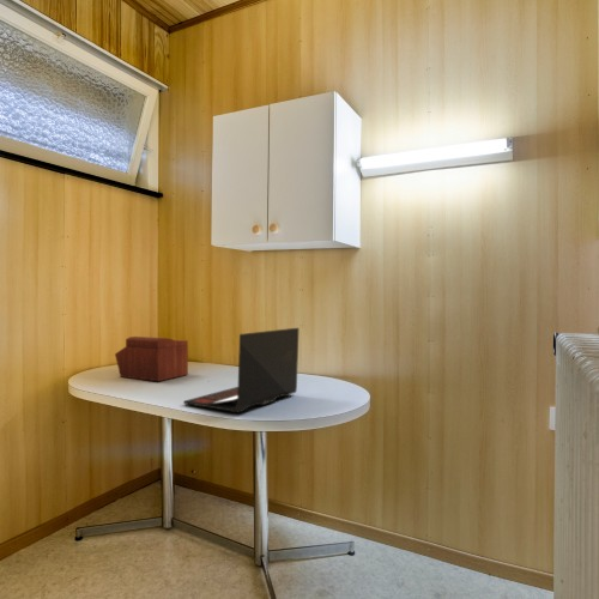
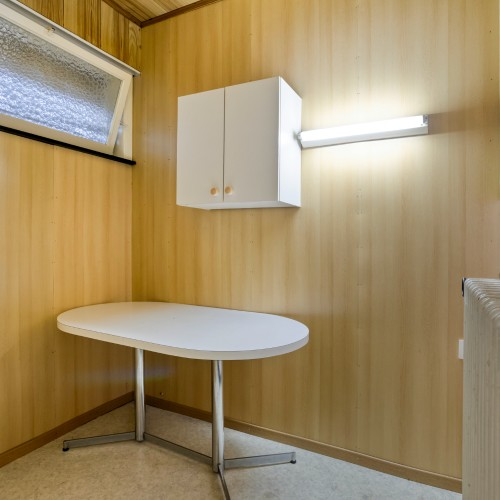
- sewing box [114,335,189,382]
- laptop [182,327,301,413]
